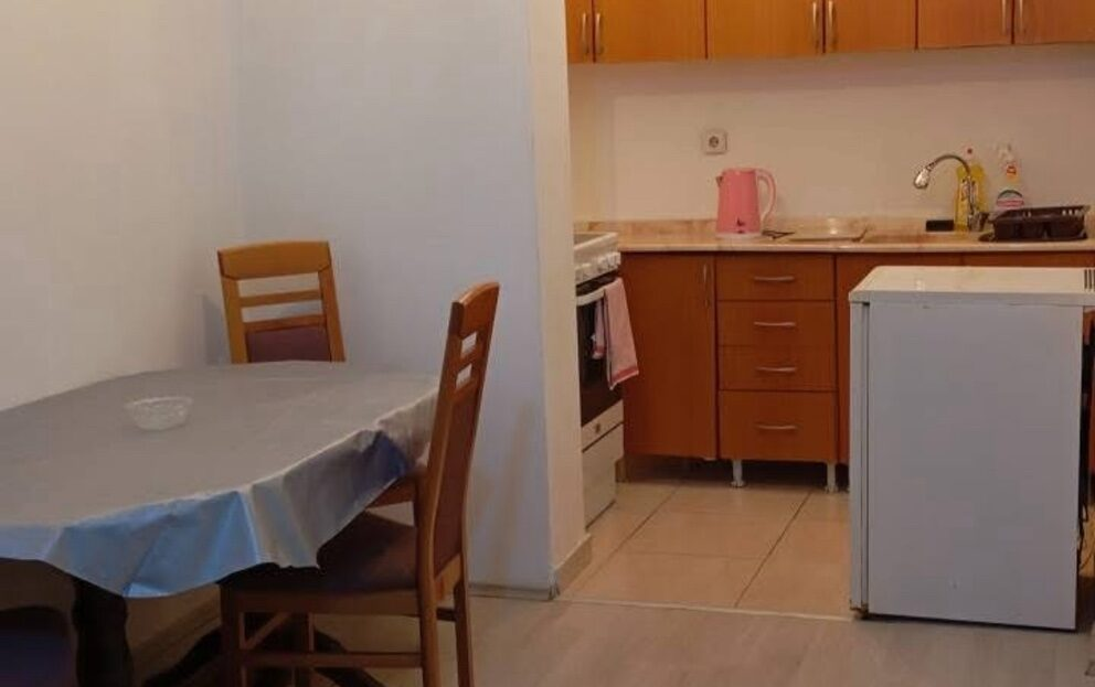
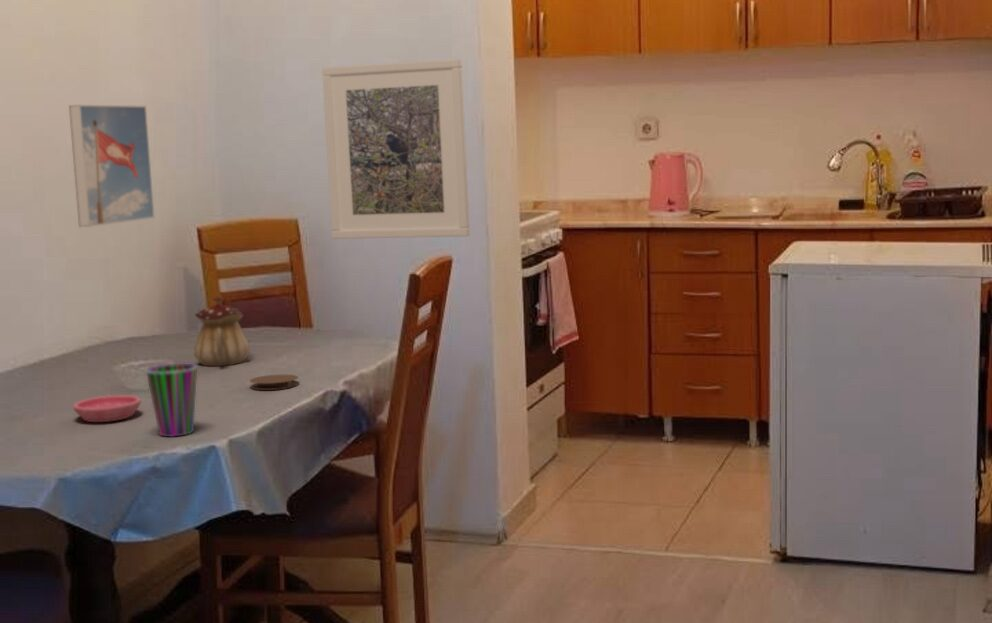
+ saucer [72,394,142,423]
+ teapot [193,295,251,367]
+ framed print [68,104,156,228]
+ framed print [321,58,471,240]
+ cup [145,363,198,438]
+ coaster [249,373,300,391]
